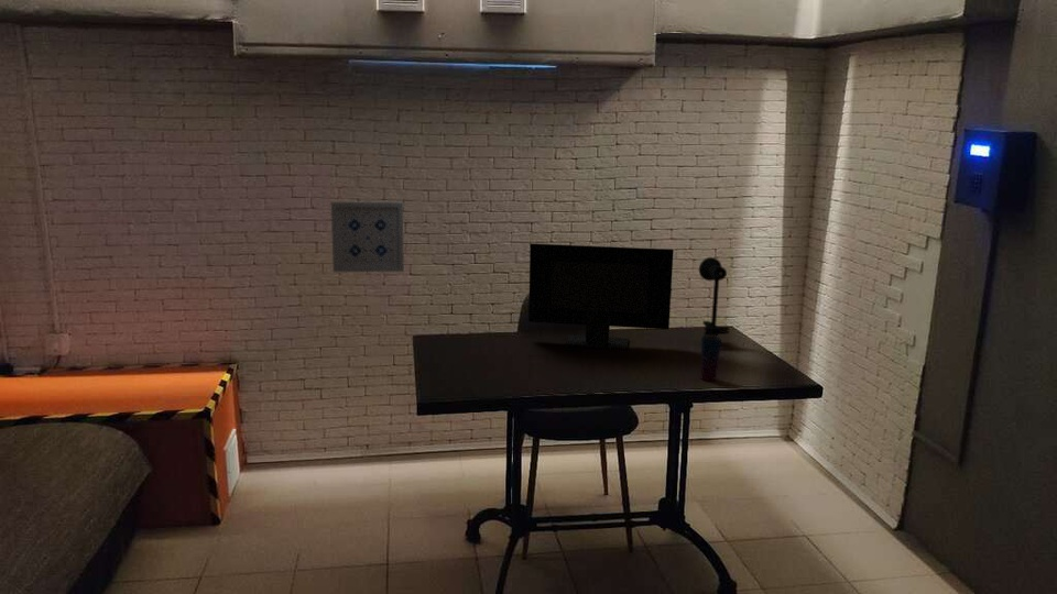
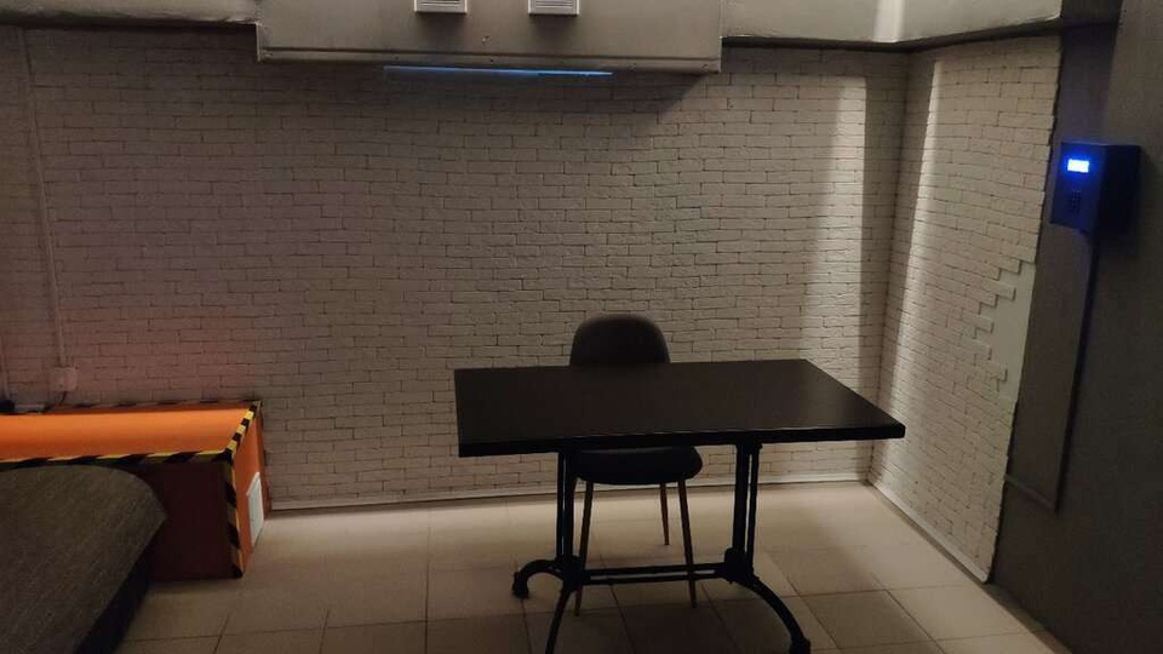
- wall art [330,201,405,273]
- desk lamp [698,256,730,337]
- cup [700,334,722,382]
- computer monitor [527,243,675,351]
